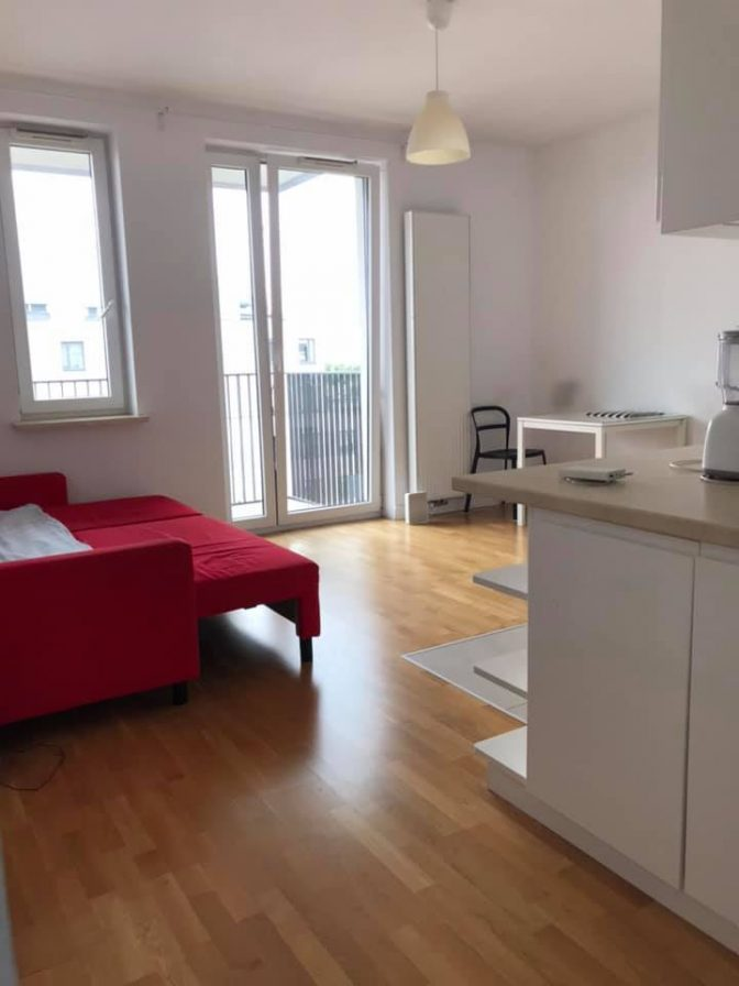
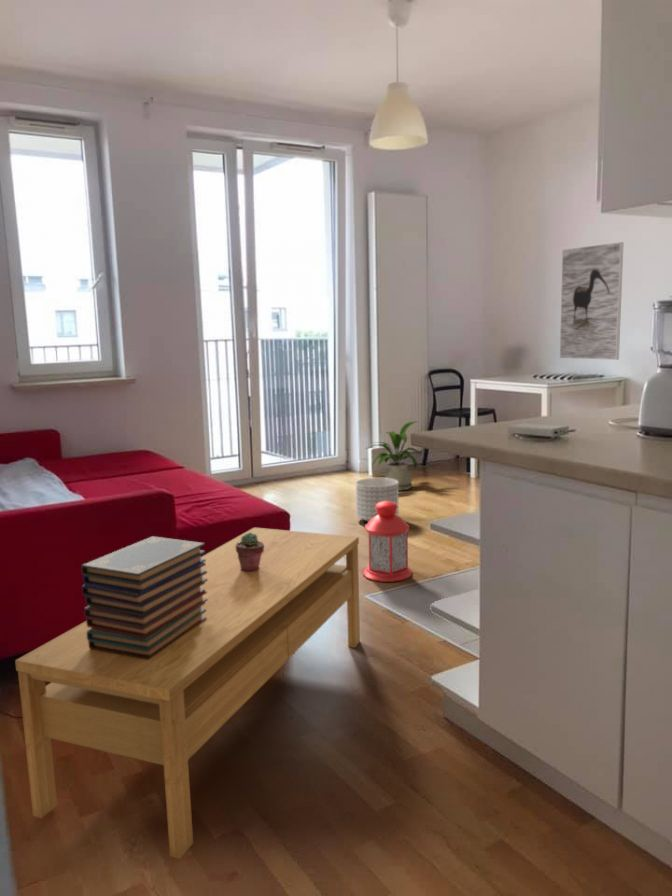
+ coffee table [14,527,361,860]
+ house plant [365,420,421,492]
+ lantern [362,501,413,583]
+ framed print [559,241,625,361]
+ potted succulent [236,532,264,572]
+ planter [355,477,399,523]
+ book stack [80,535,207,660]
